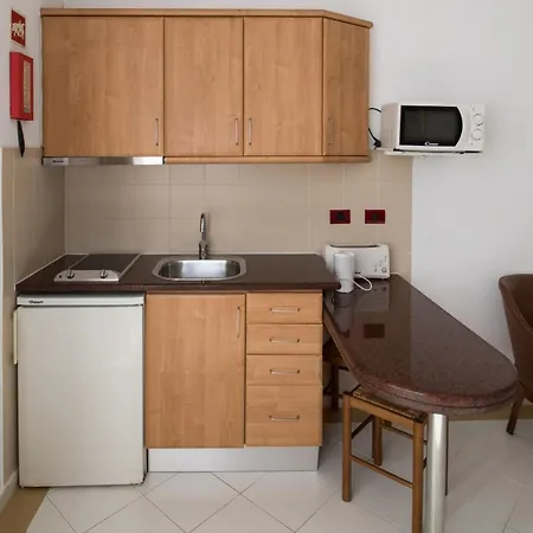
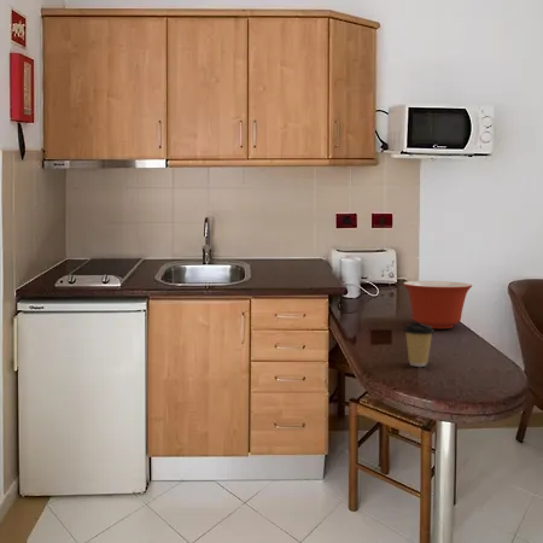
+ mixing bowl [402,280,473,329]
+ coffee cup [403,322,436,368]
